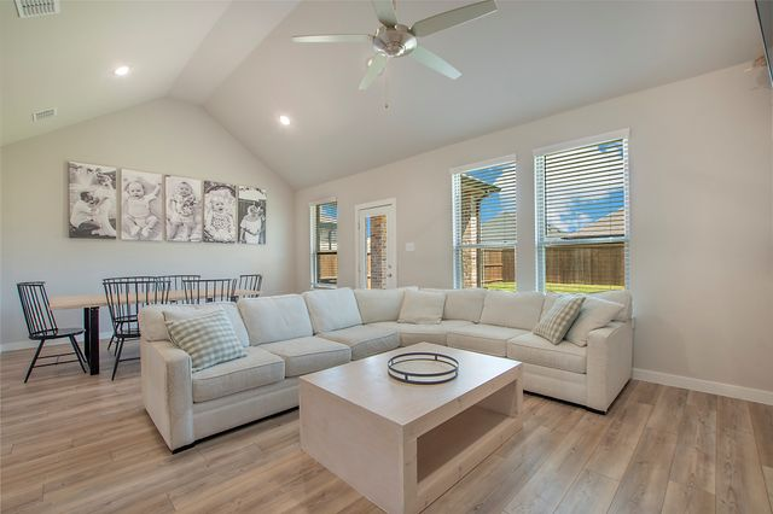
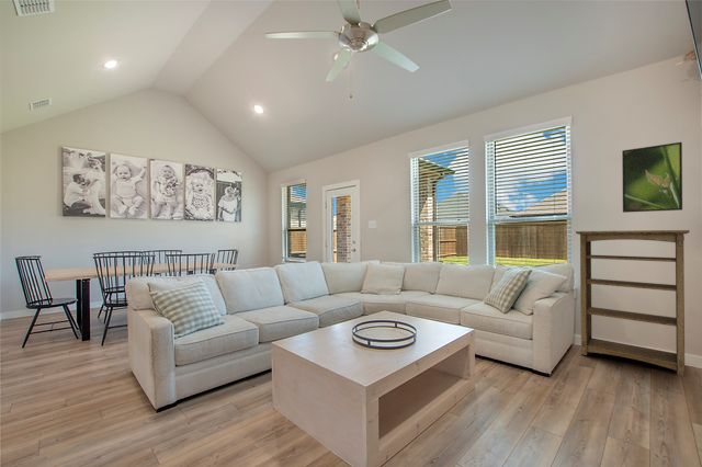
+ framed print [621,141,683,214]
+ bookshelf [575,229,690,377]
